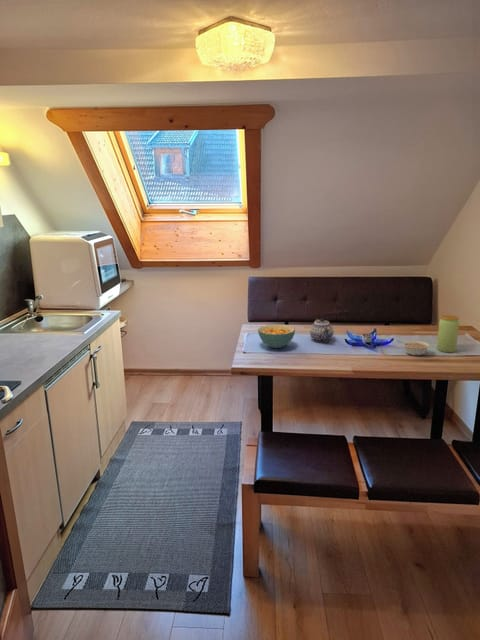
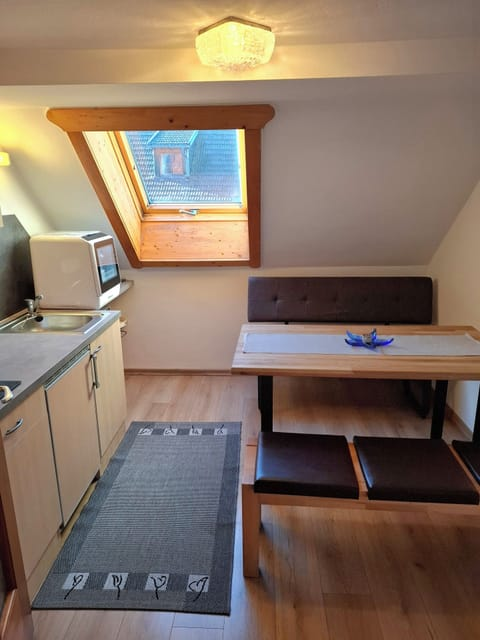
- cereal bowl [257,324,296,349]
- jar [436,314,460,353]
- teapot [309,317,335,343]
- legume [396,339,431,357]
